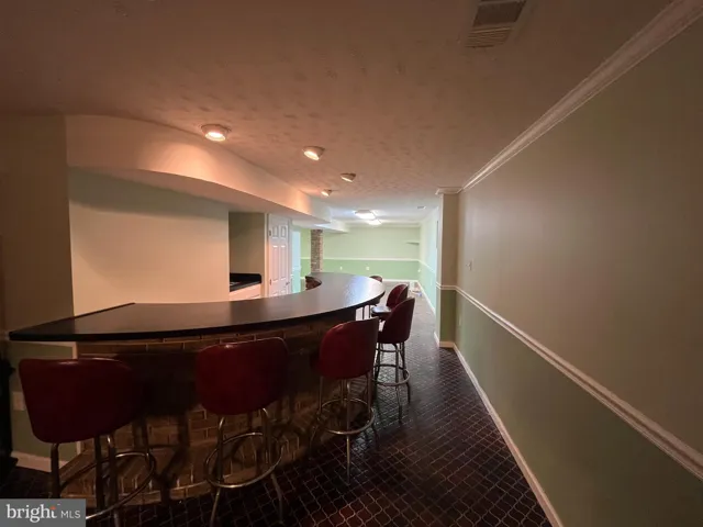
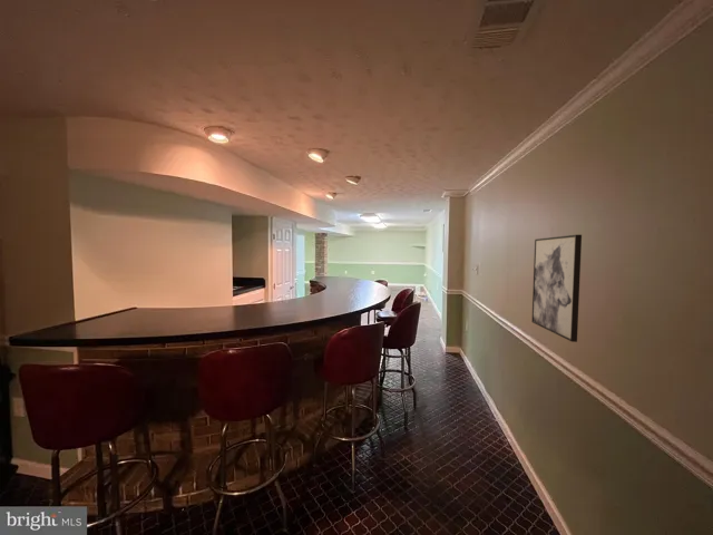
+ wall art [531,234,583,343]
